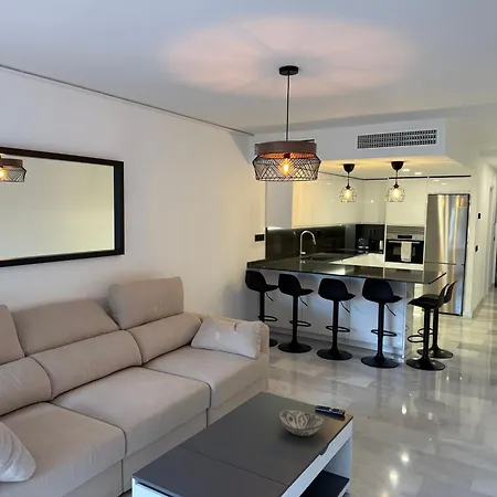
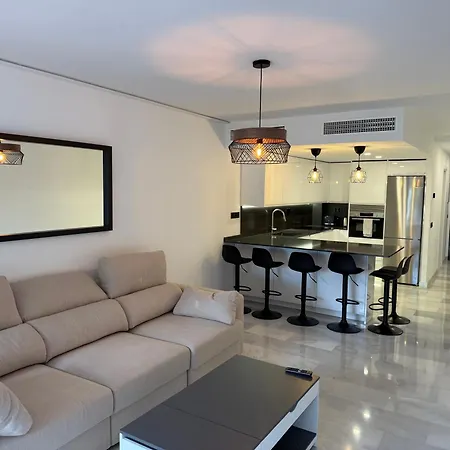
- decorative bowl [277,409,326,437]
